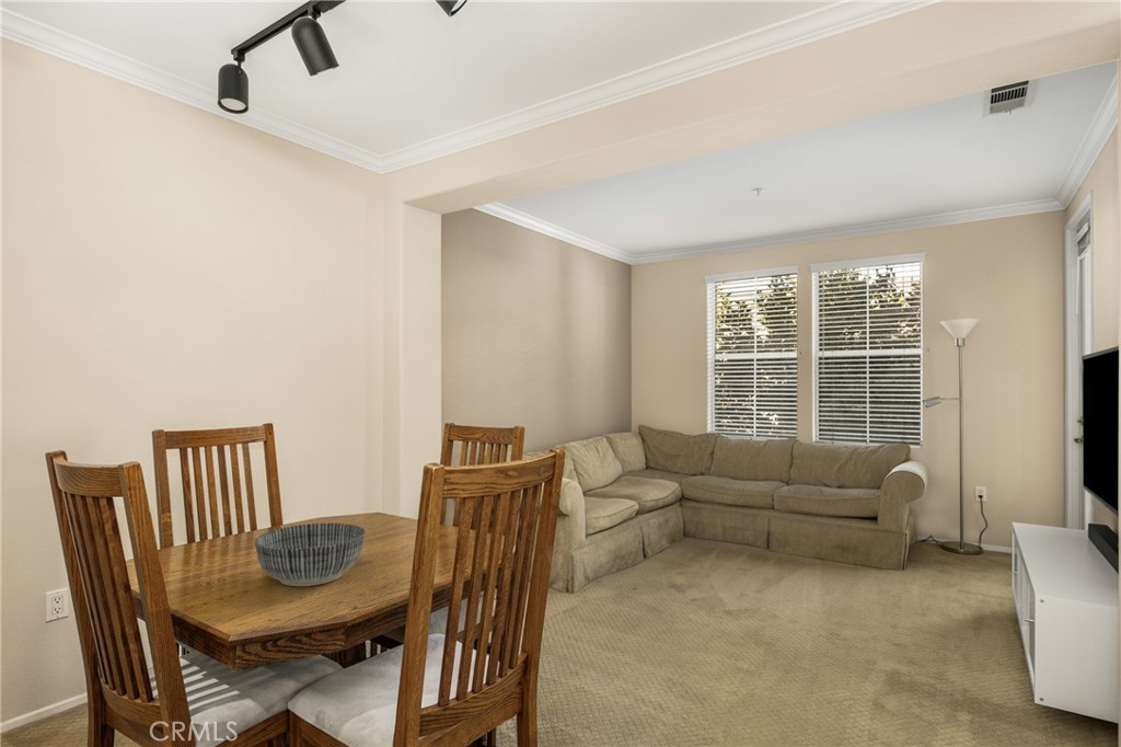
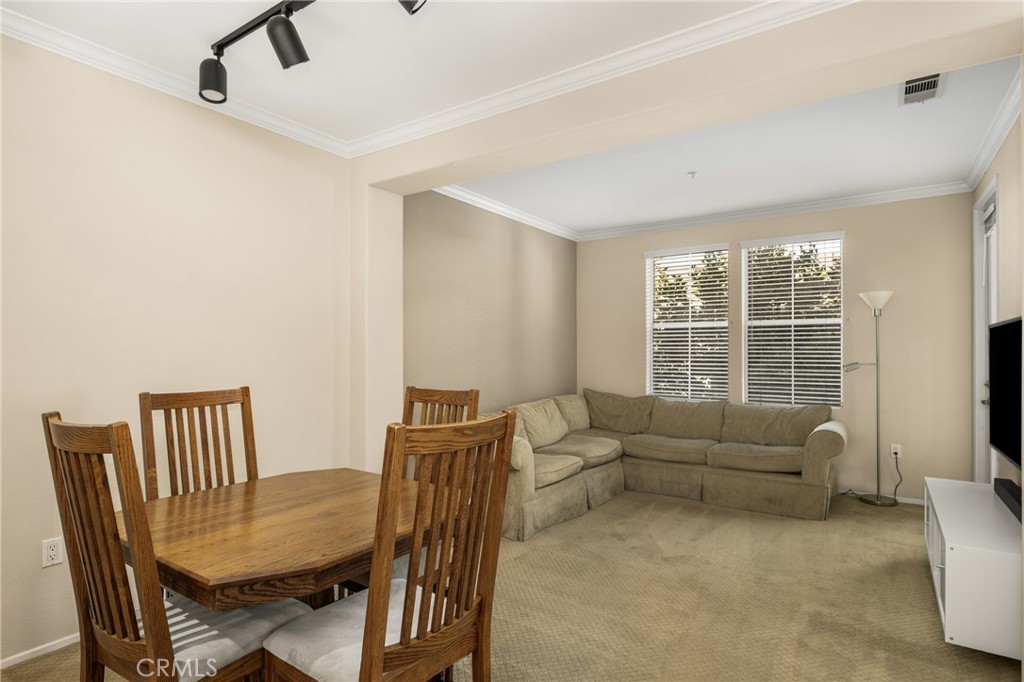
- bowl [254,521,367,587]
